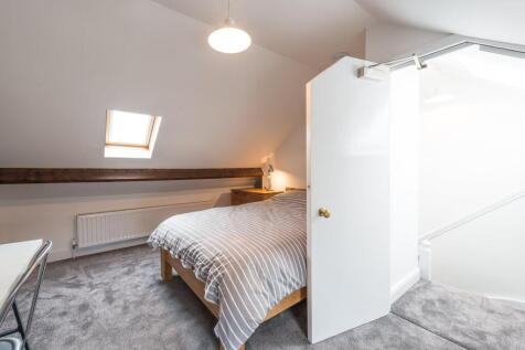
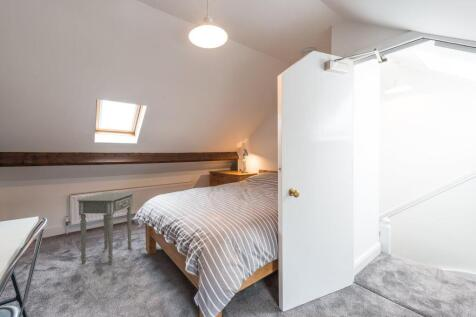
+ side table [76,191,136,265]
